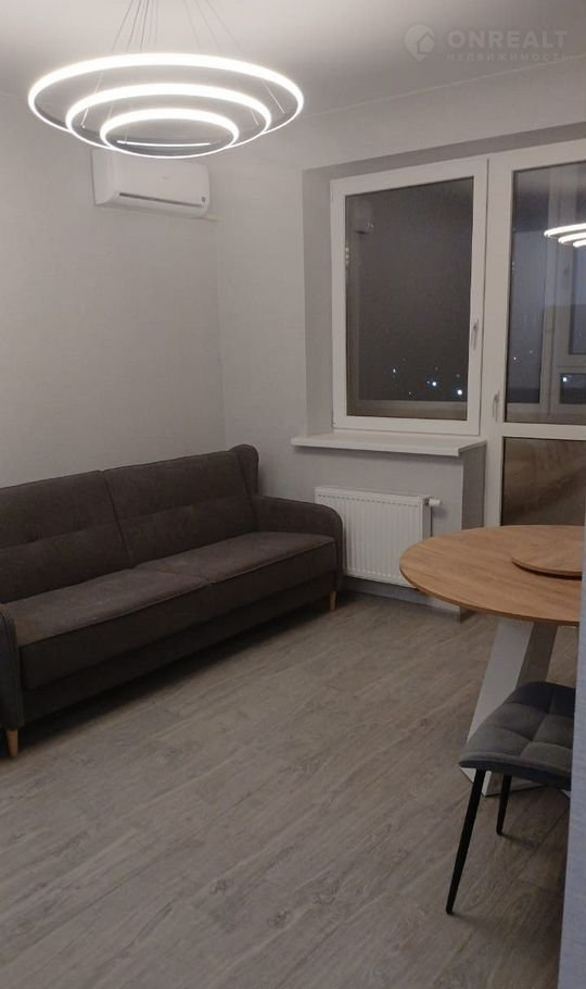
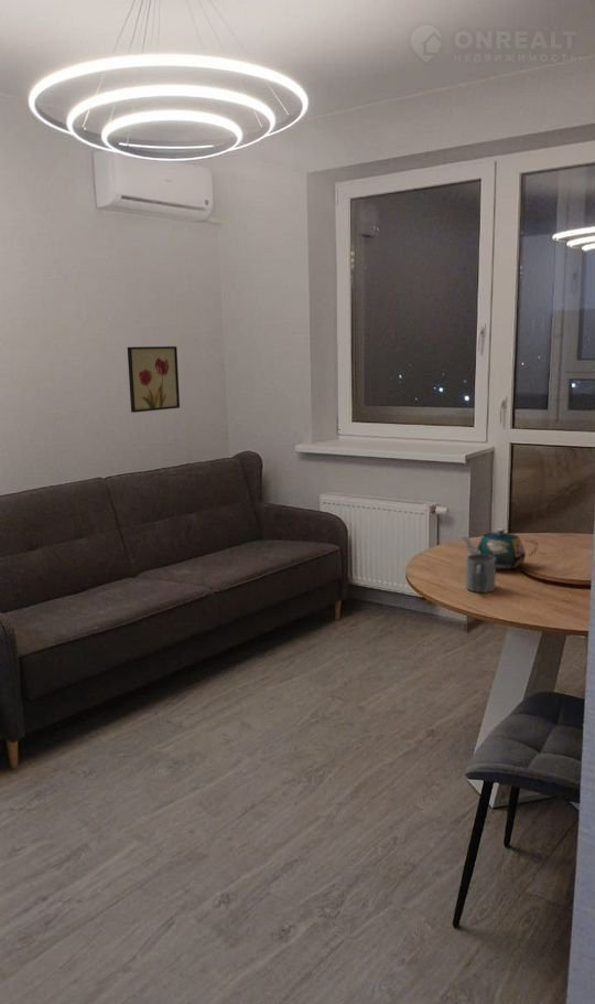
+ wall art [127,345,181,414]
+ teapot [457,527,540,570]
+ mug [465,554,497,594]
